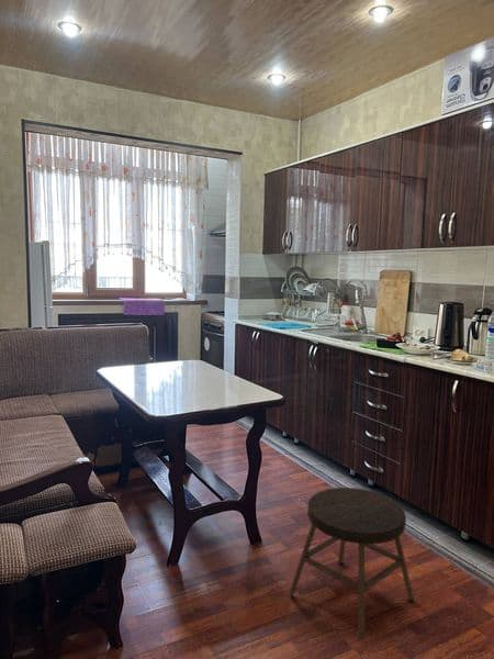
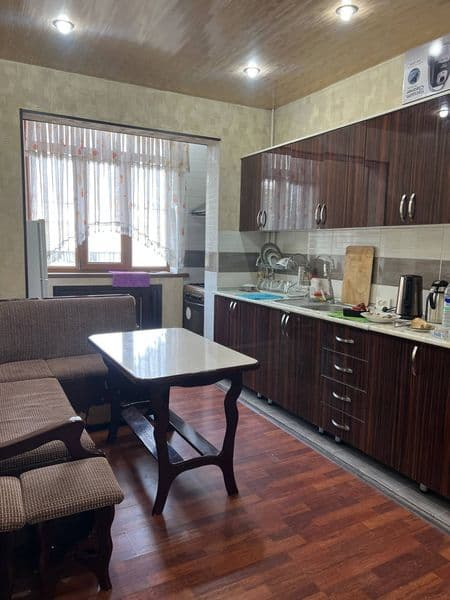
- stool [288,487,415,641]
